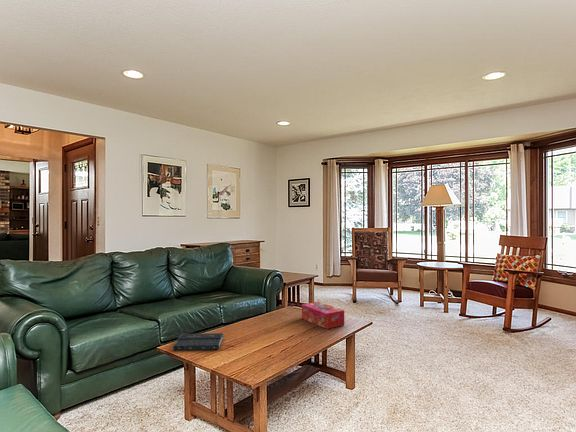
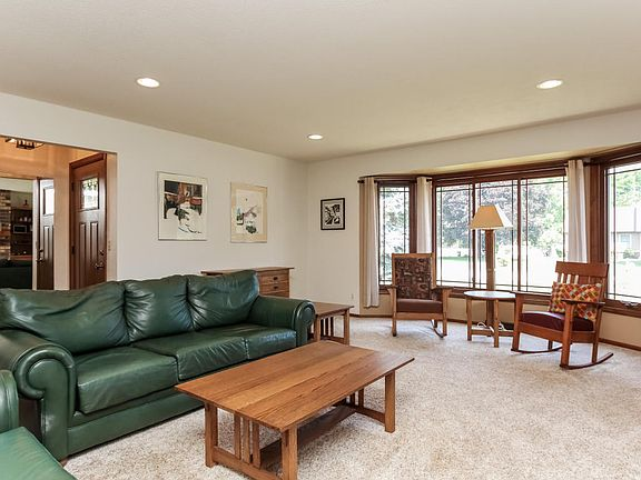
- tissue box [301,301,345,330]
- book [172,332,235,351]
